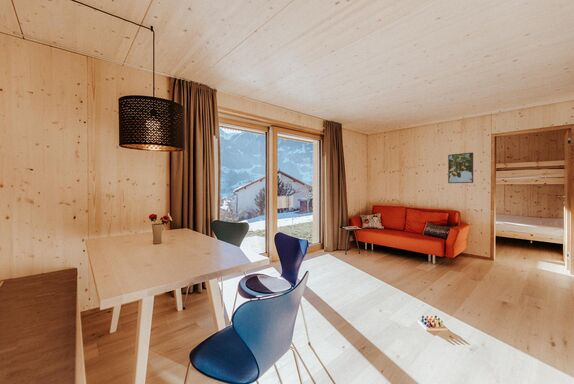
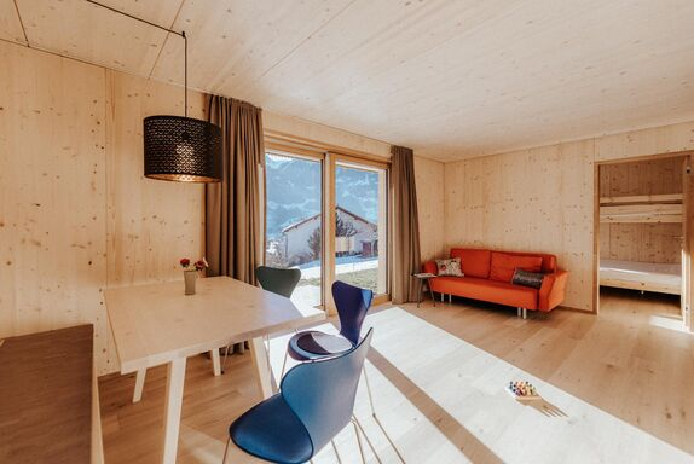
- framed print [447,151,474,184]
